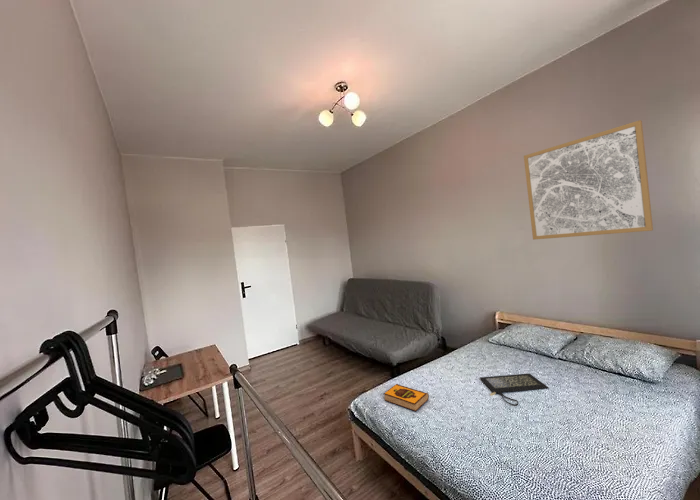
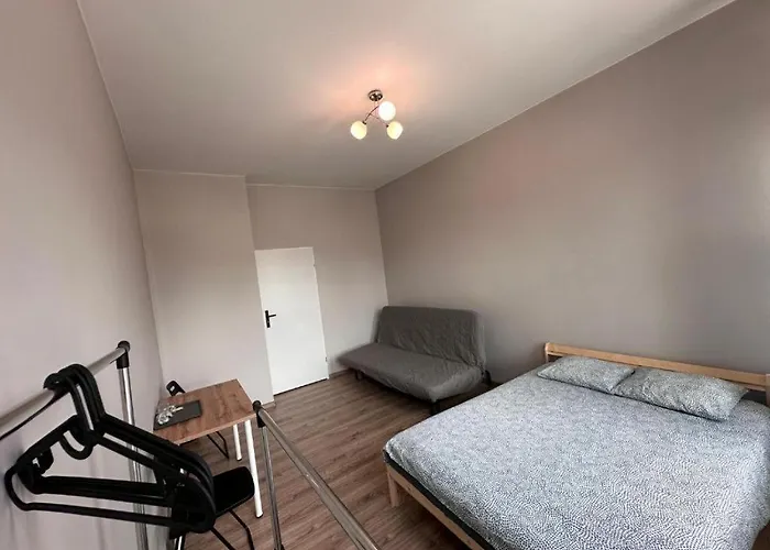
- wall art [523,119,654,240]
- hardback book [383,383,430,412]
- clutch bag [479,373,550,407]
